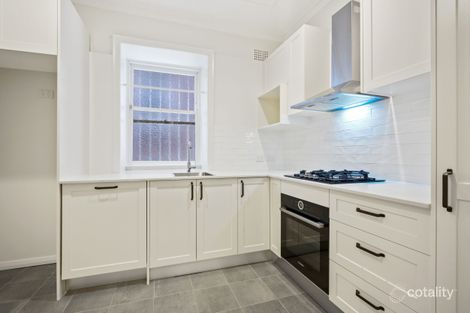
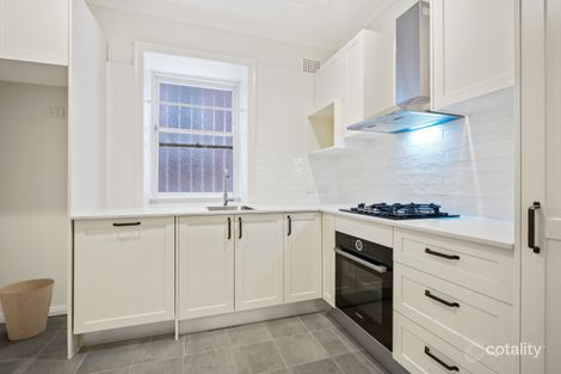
+ trash can [0,277,56,342]
